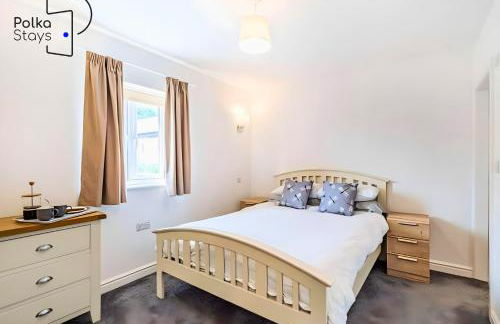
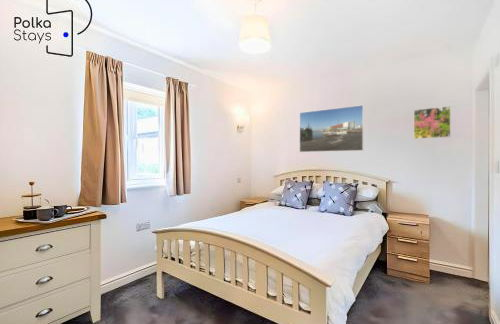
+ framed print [299,104,365,153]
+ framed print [413,105,452,140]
